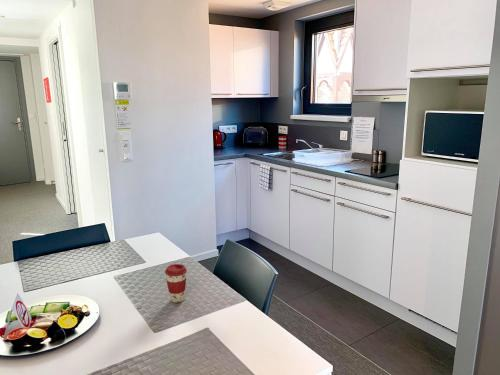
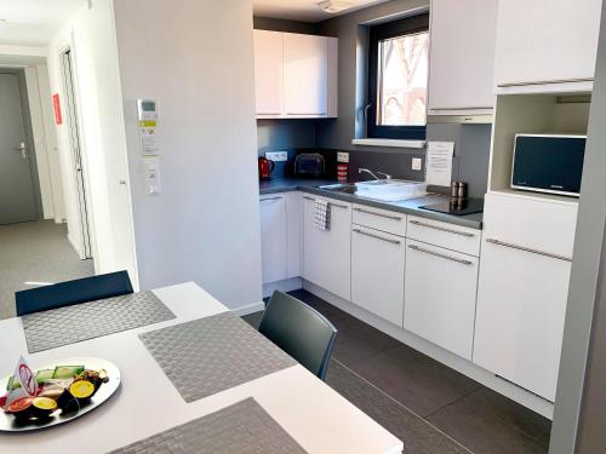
- coffee cup [164,263,188,304]
